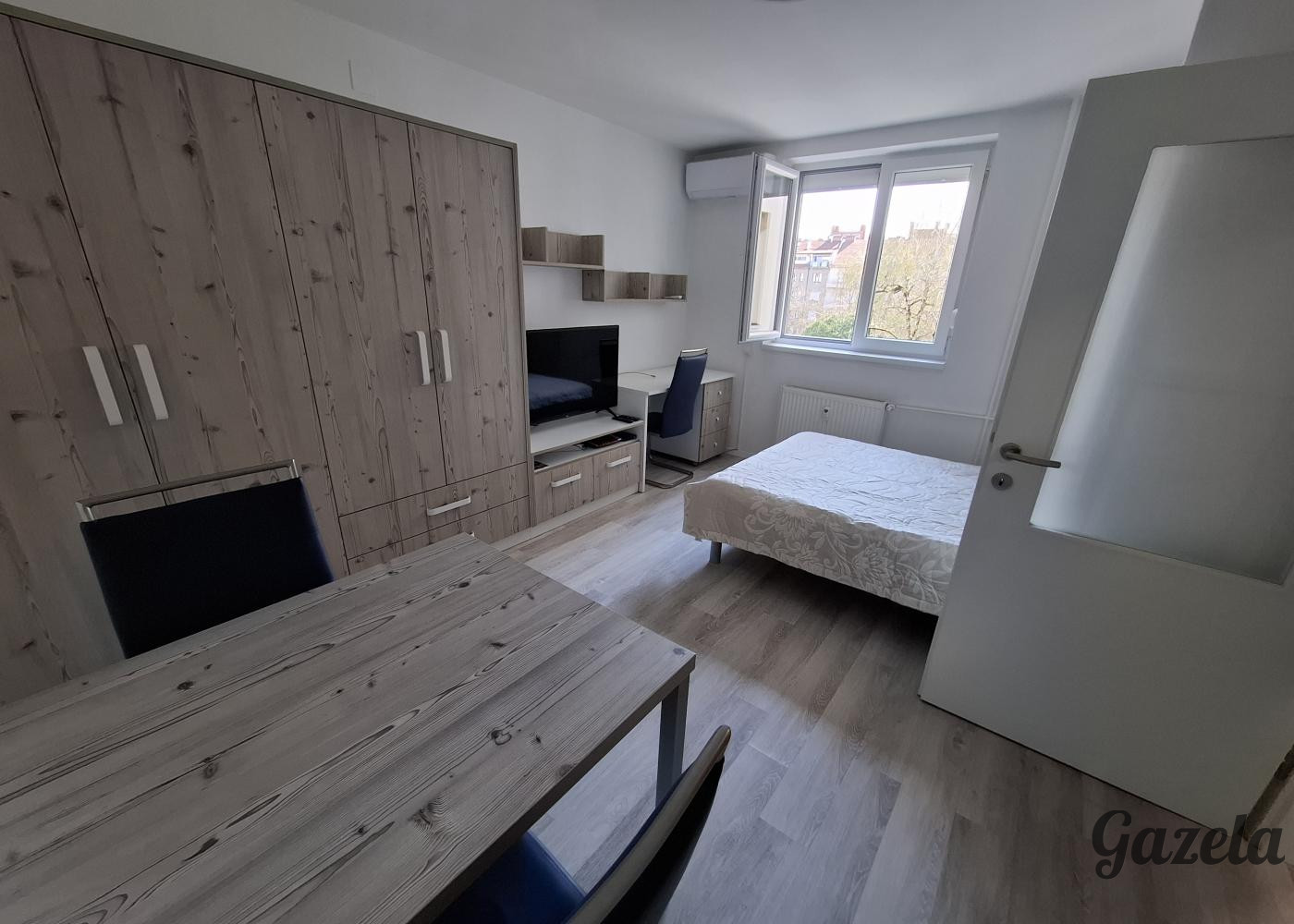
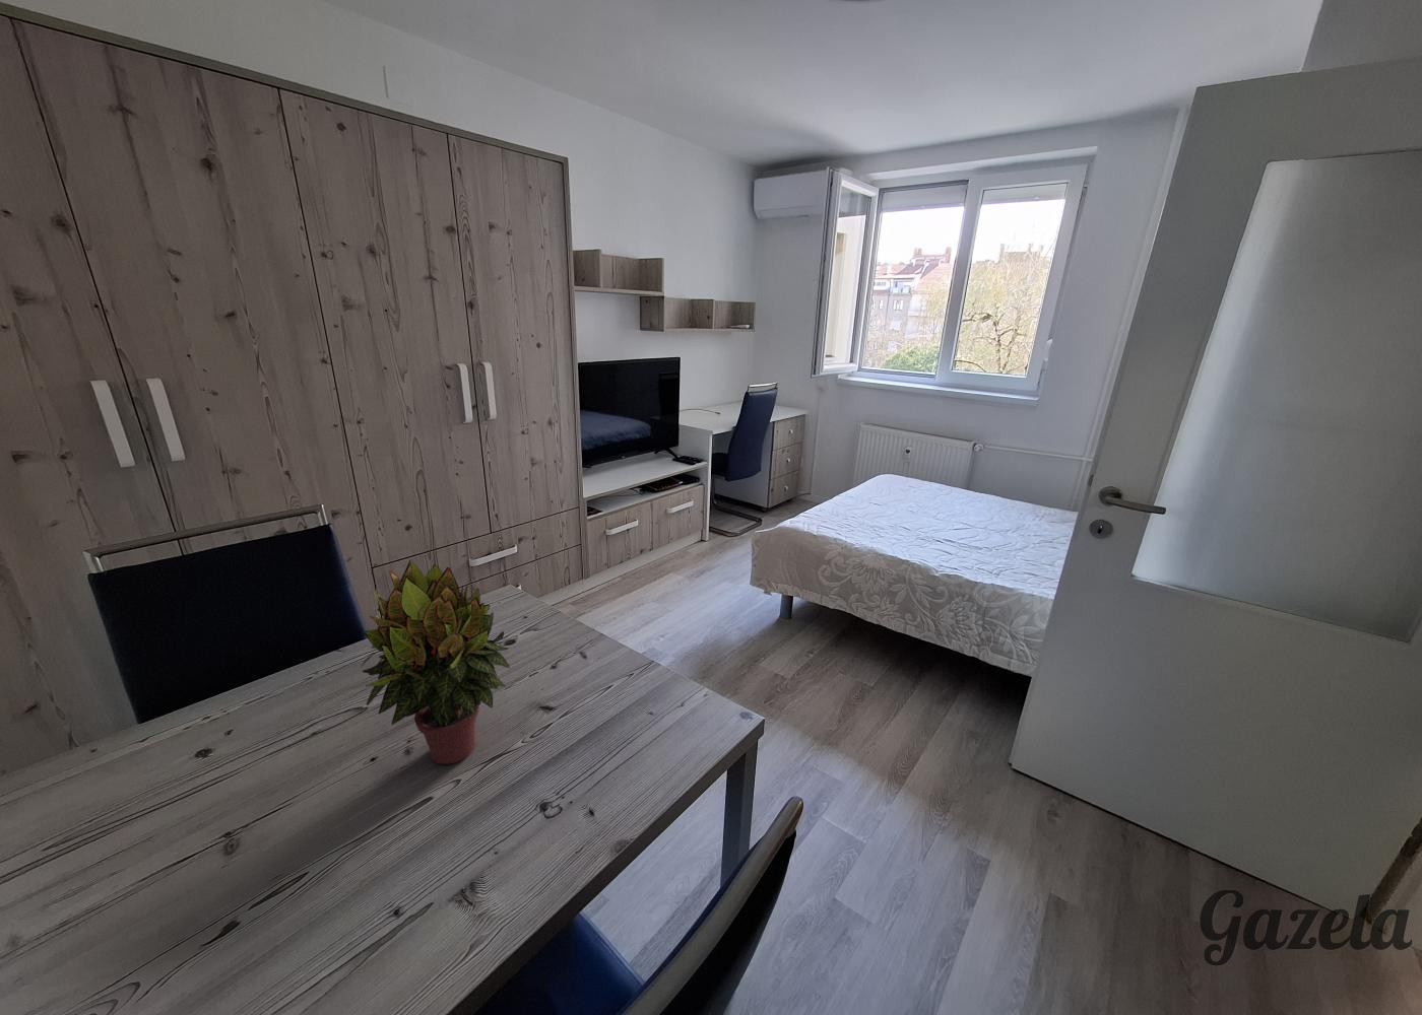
+ potted plant [360,559,512,766]
